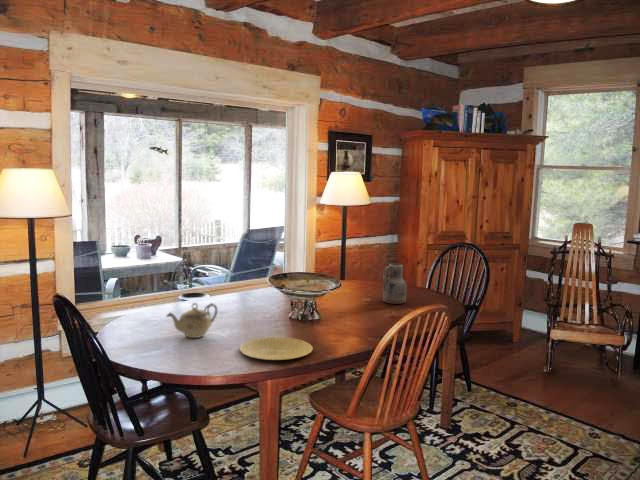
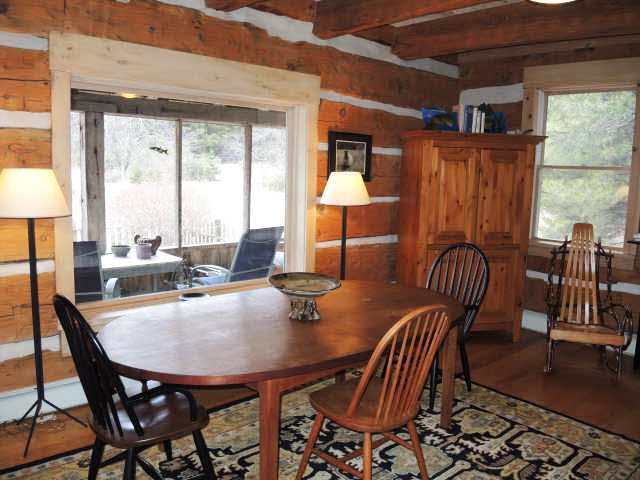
- plate [239,336,314,361]
- teapot [165,302,218,339]
- pitcher [381,263,408,305]
